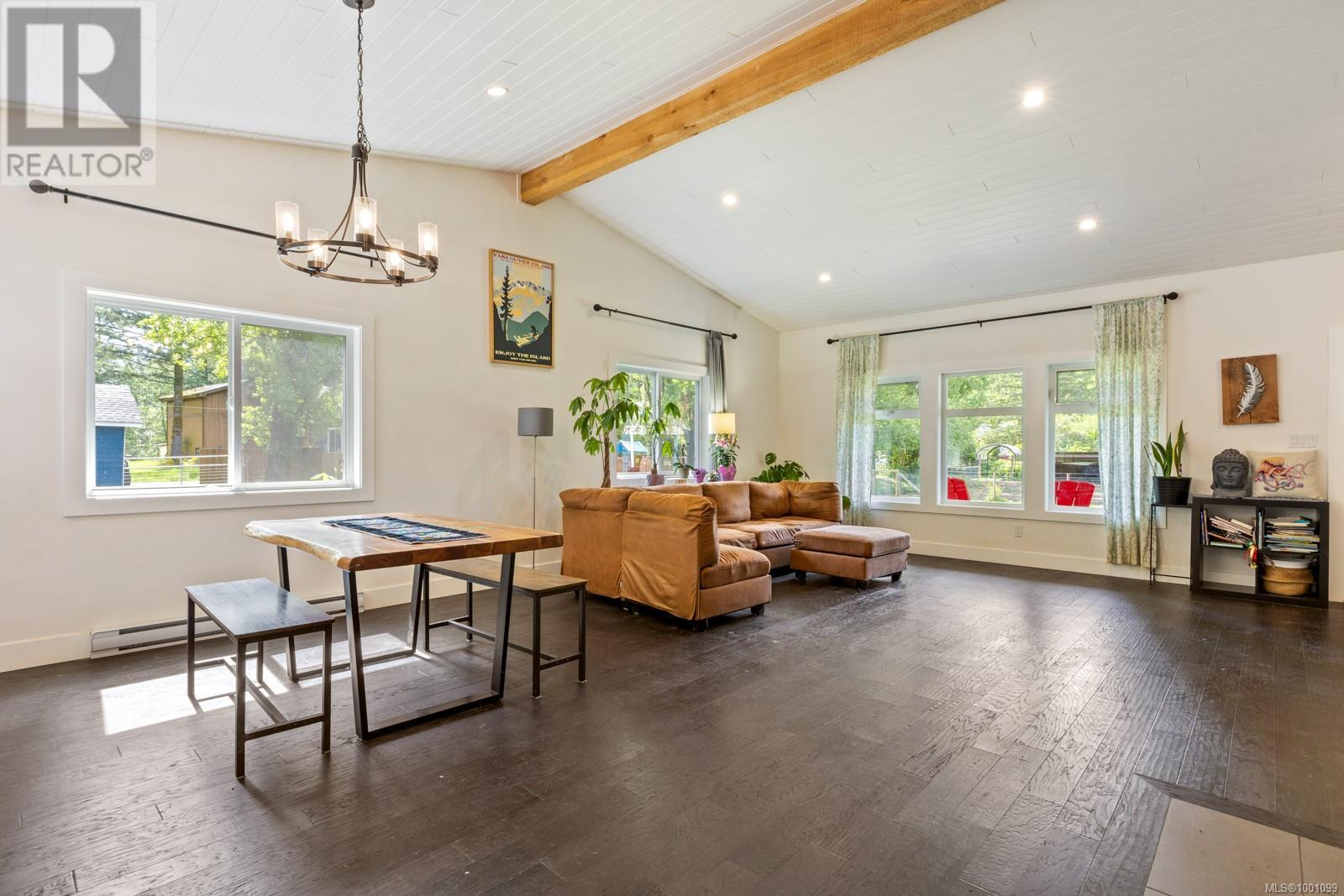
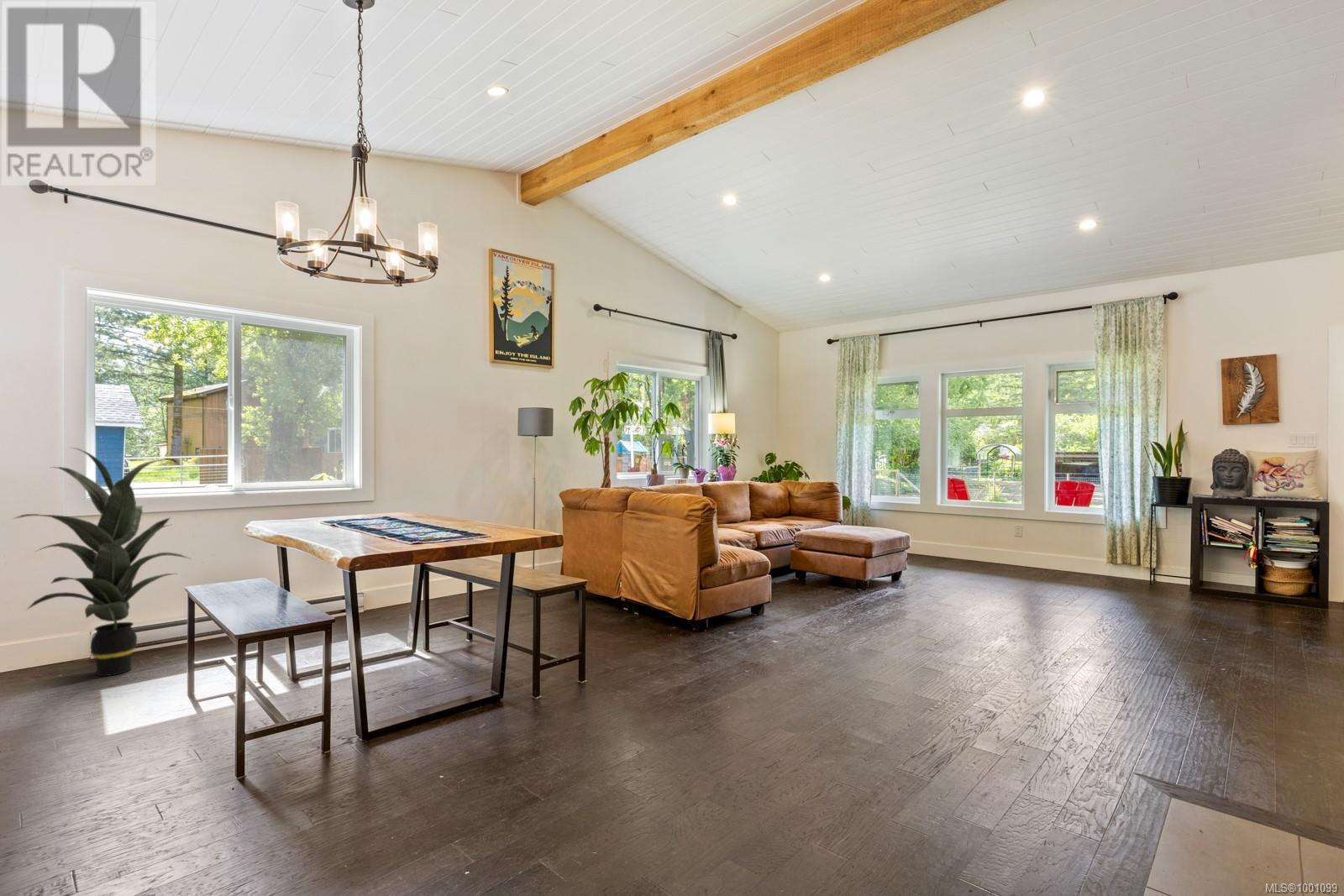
+ indoor plant [12,447,192,677]
